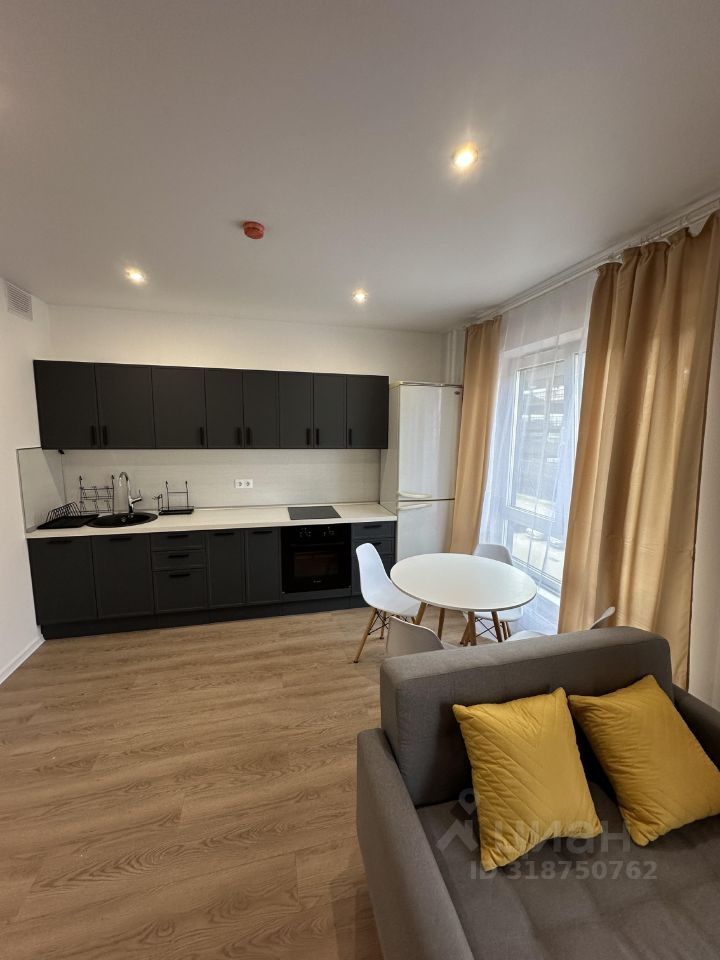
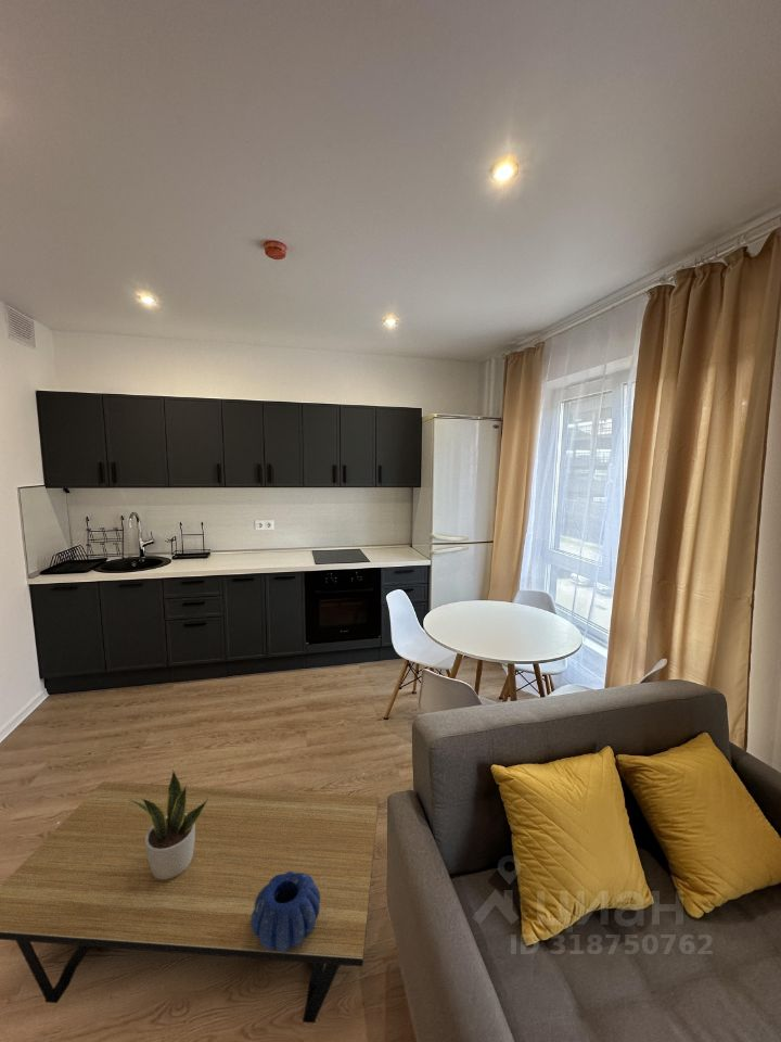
+ decorative bowl [251,872,320,952]
+ coffee table [0,780,380,1025]
+ potted plant [130,768,208,879]
